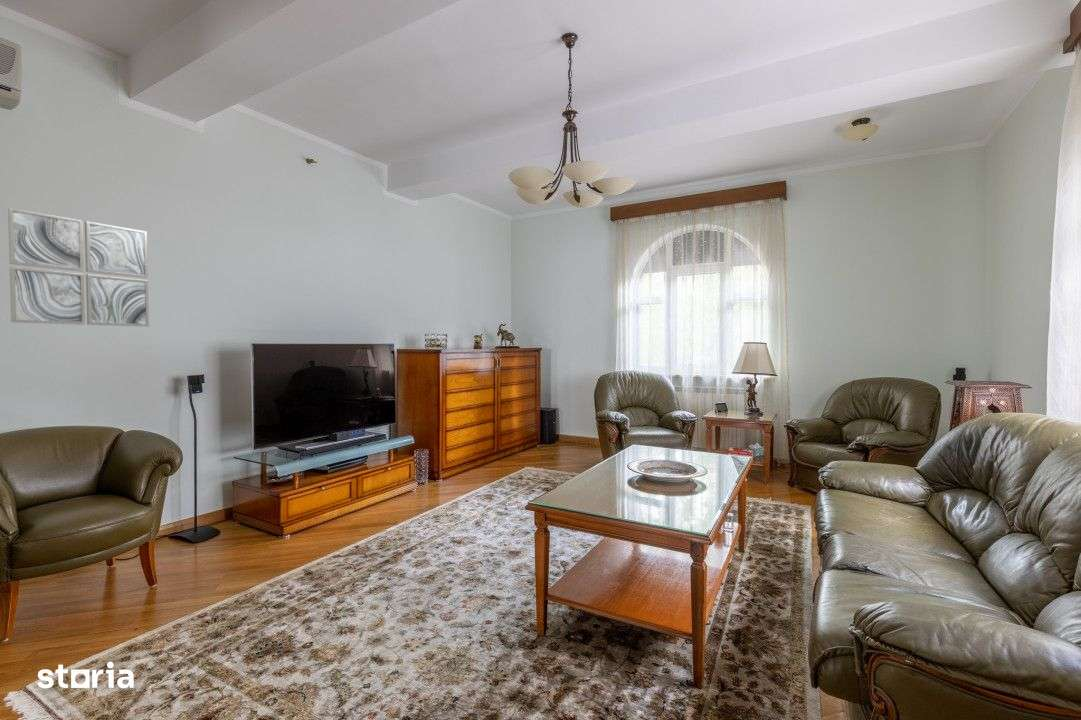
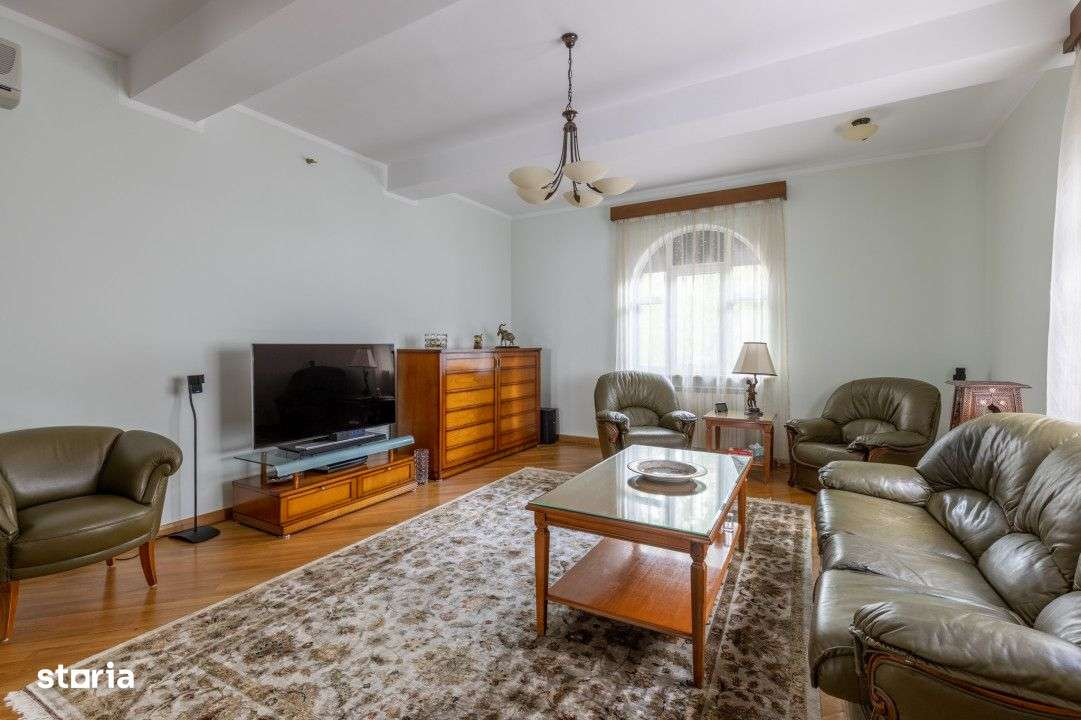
- wall art [7,207,150,328]
